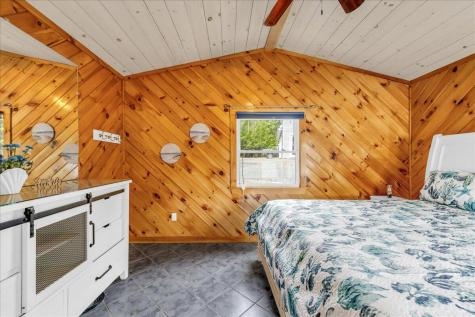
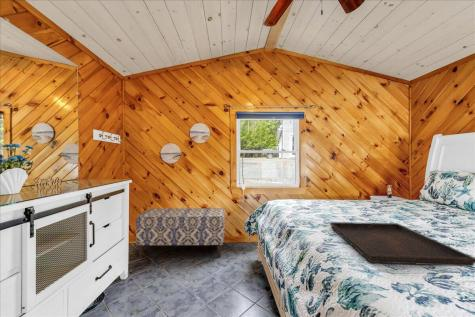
+ serving tray [329,221,475,267]
+ bench [135,207,226,258]
